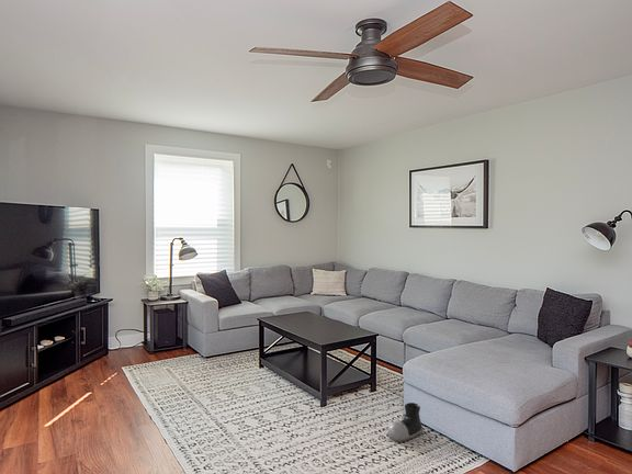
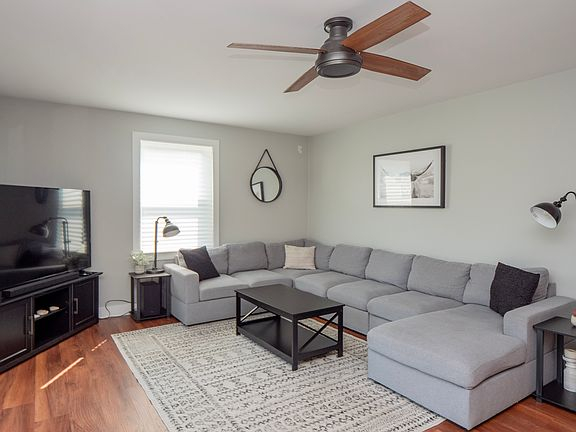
- shoe [387,402,424,443]
